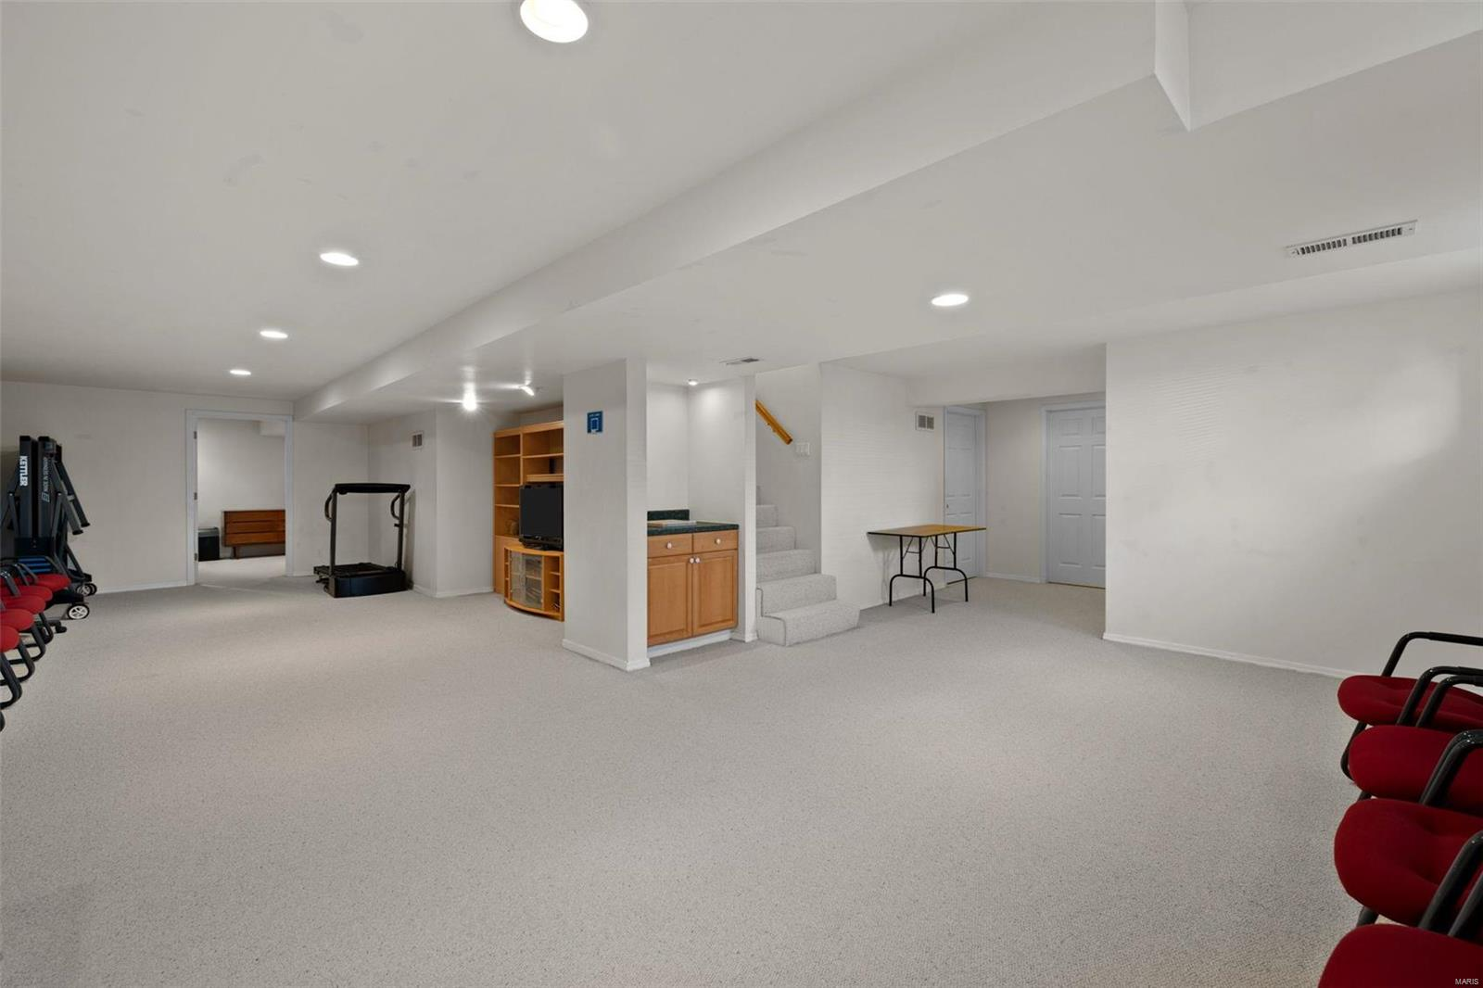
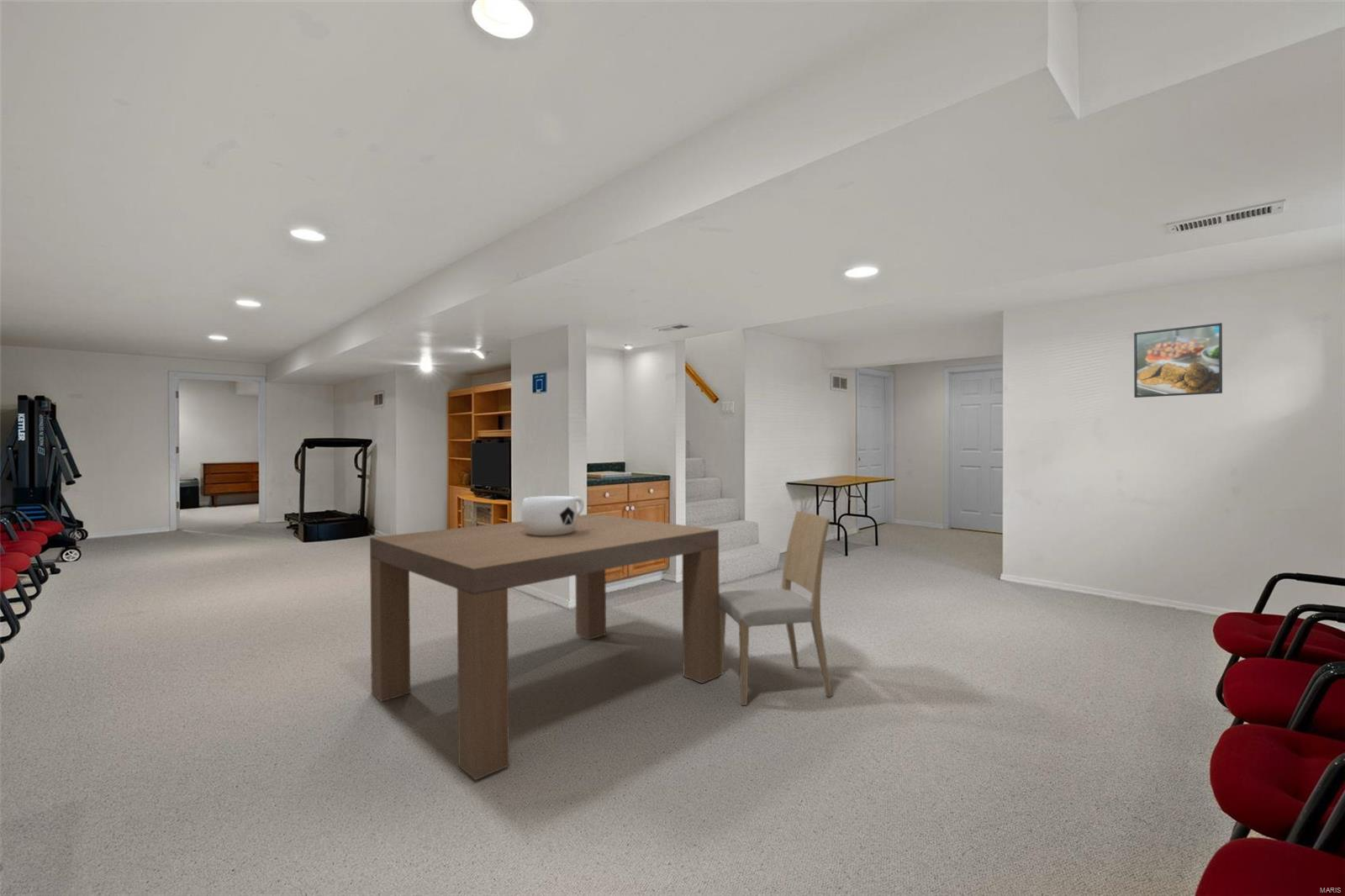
+ dining chair [720,510,833,706]
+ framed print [1133,322,1223,398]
+ dining table [369,495,720,781]
